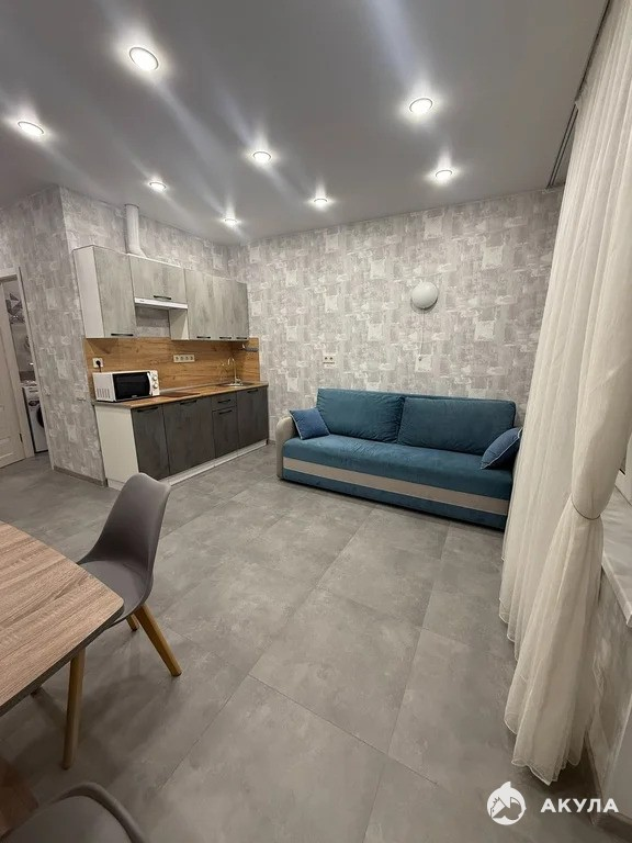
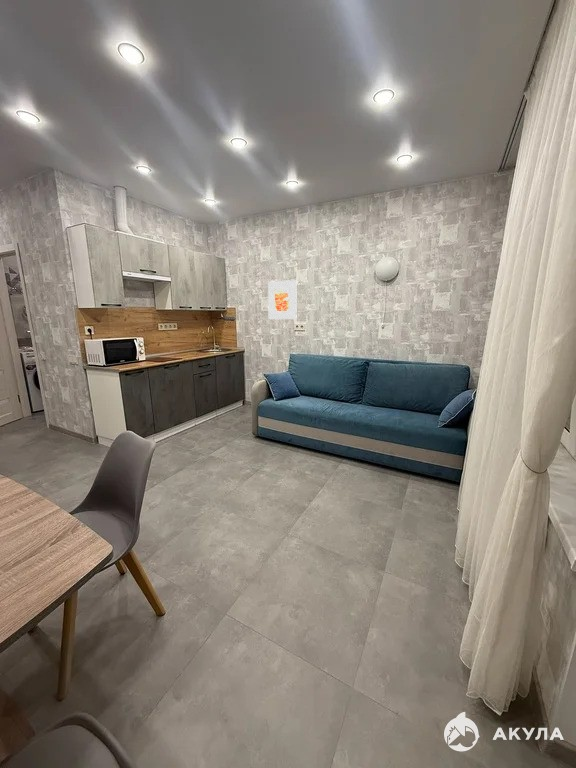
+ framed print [267,279,297,320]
